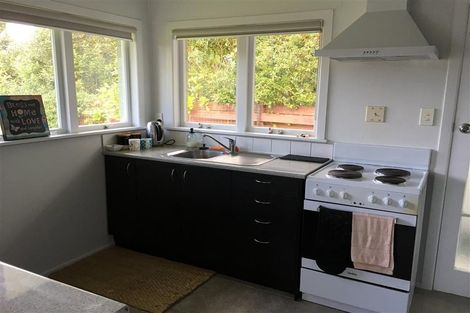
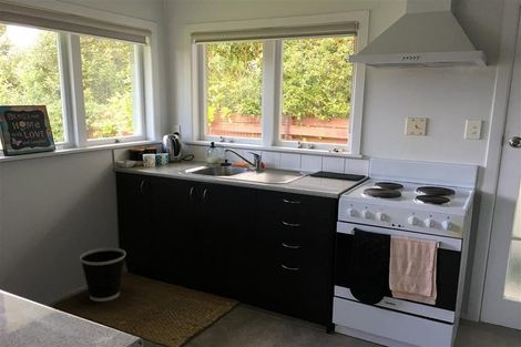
+ wastebasket [79,247,126,303]
